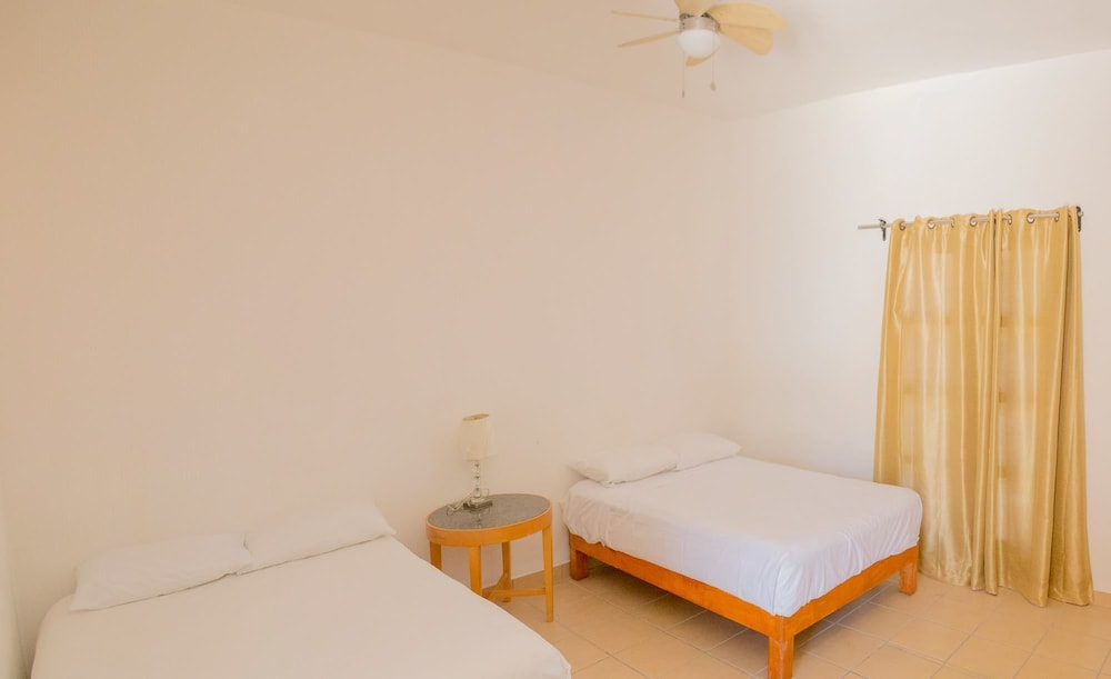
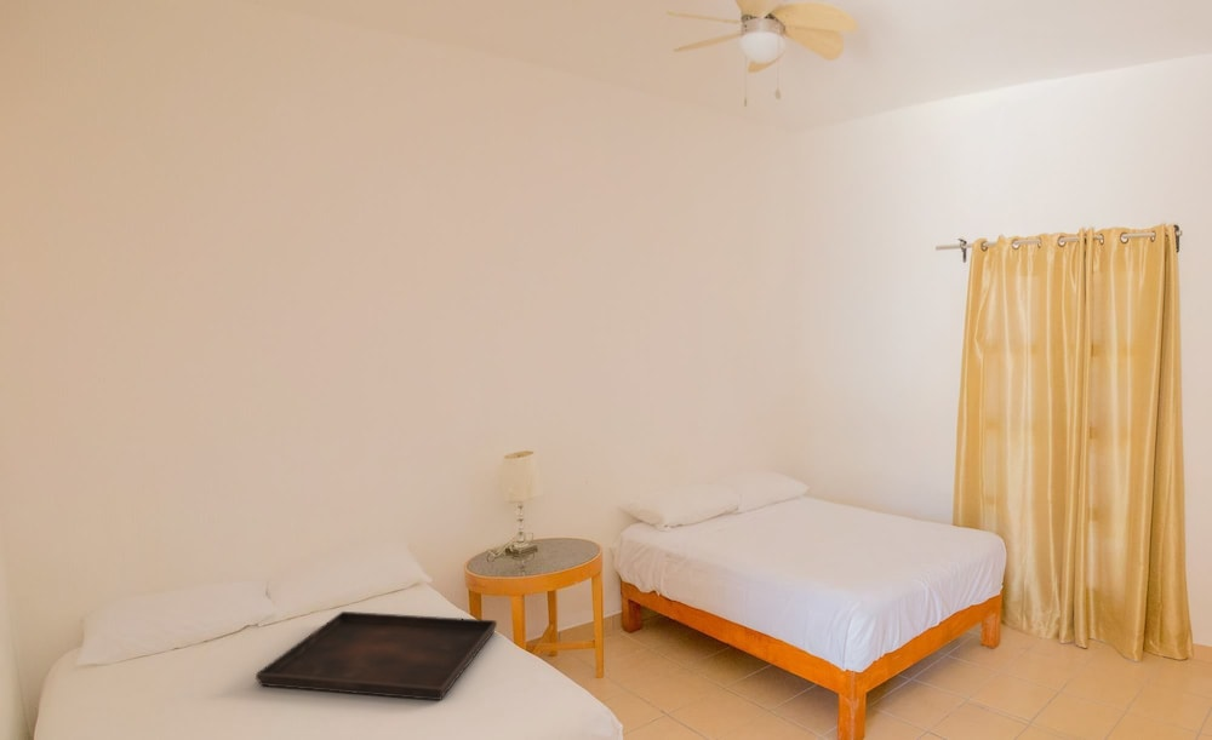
+ serving tray [255,610,498,701]
